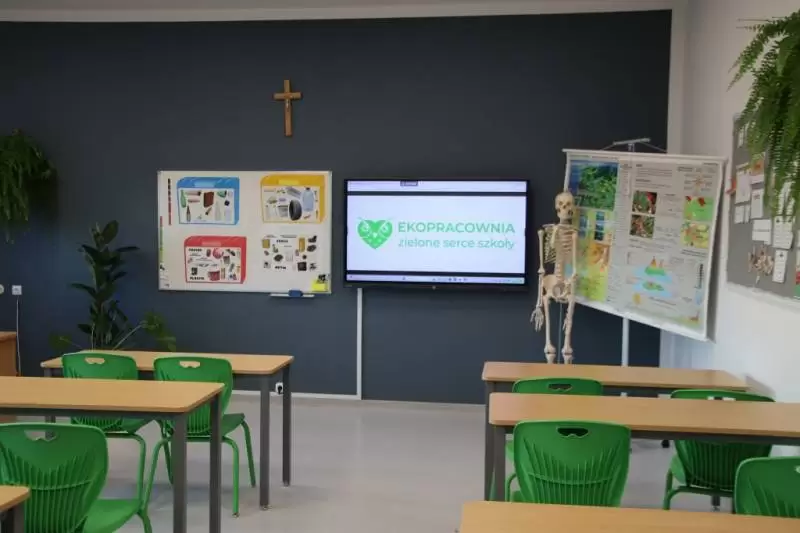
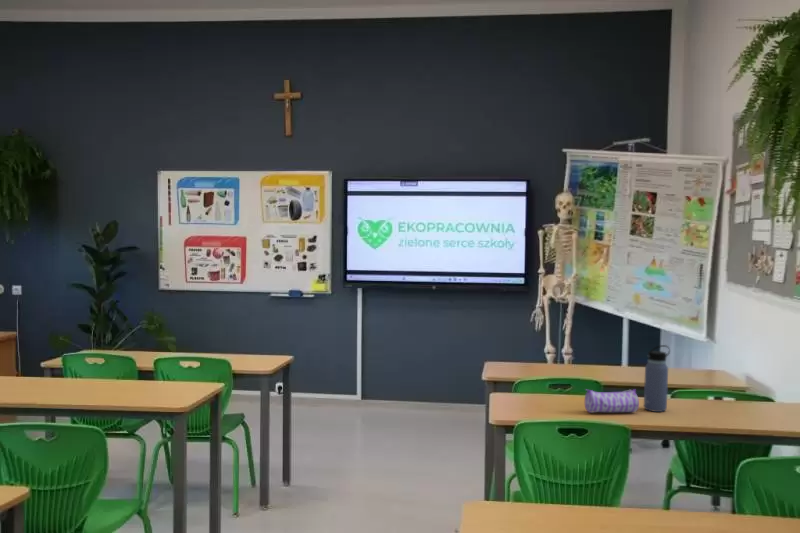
+ pencil case [584,388,640,414]
+ water bottle [643,344,671,413]
